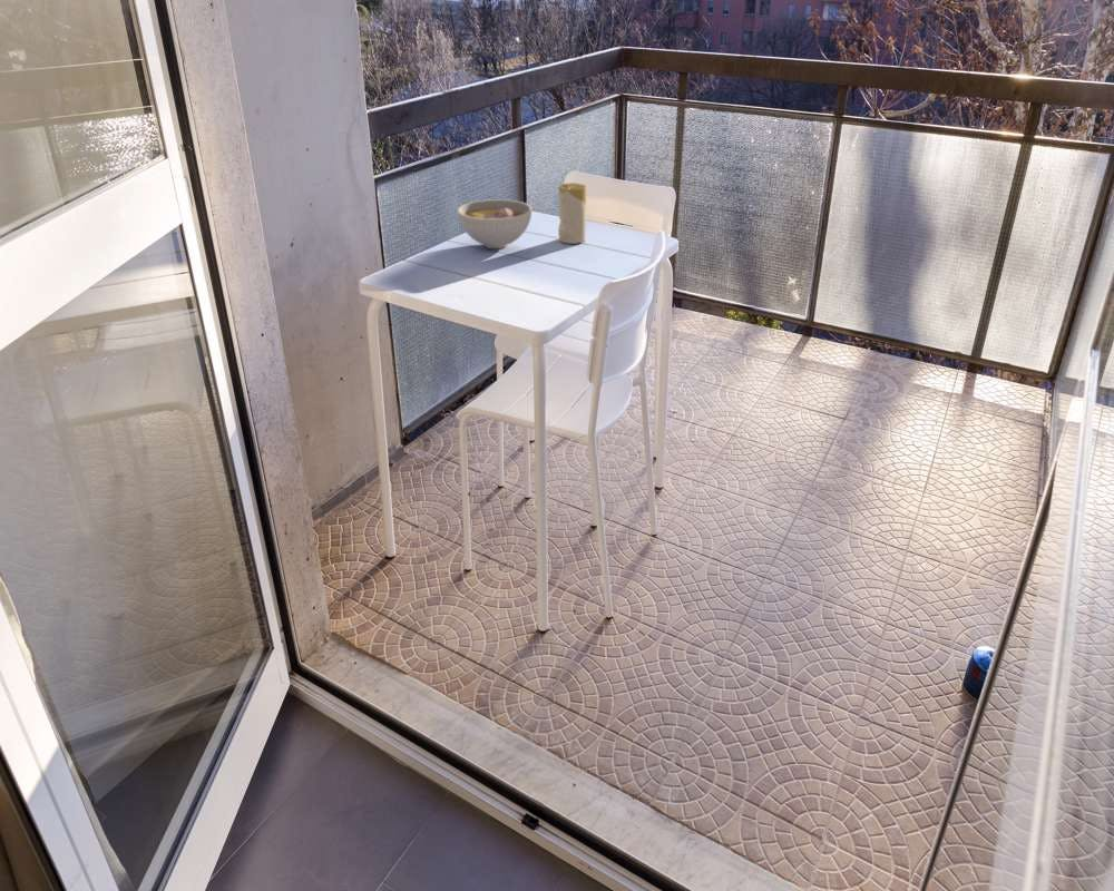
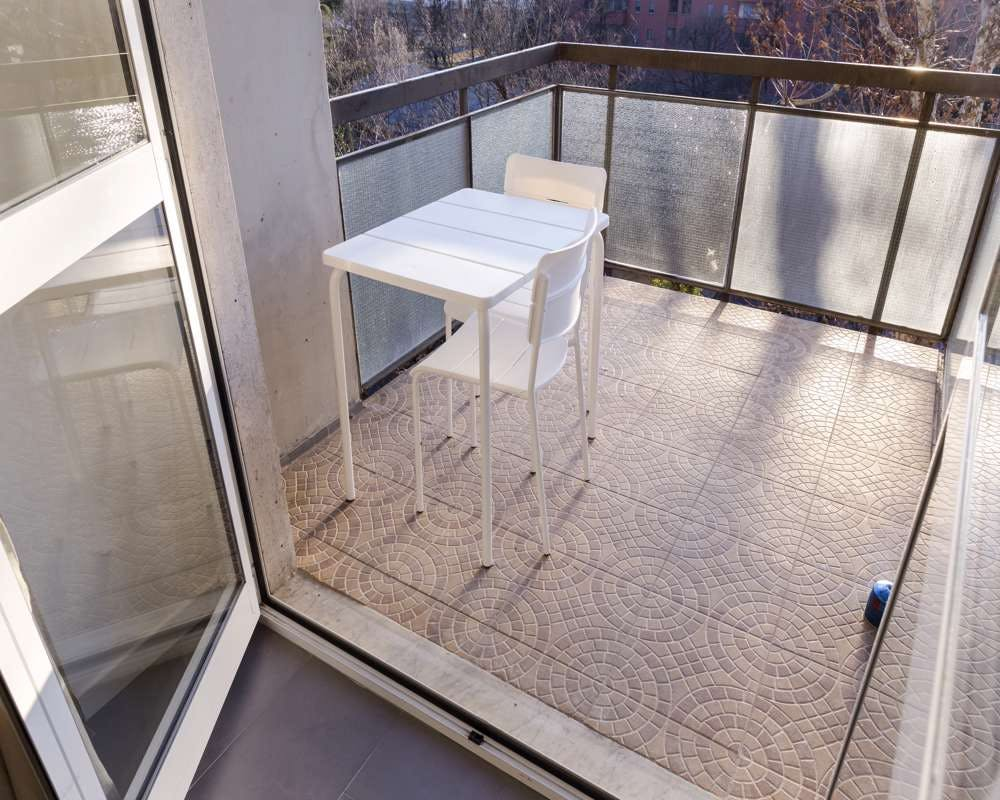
- candle [557,182,587,245]
- bowl [457,198,532,249]
